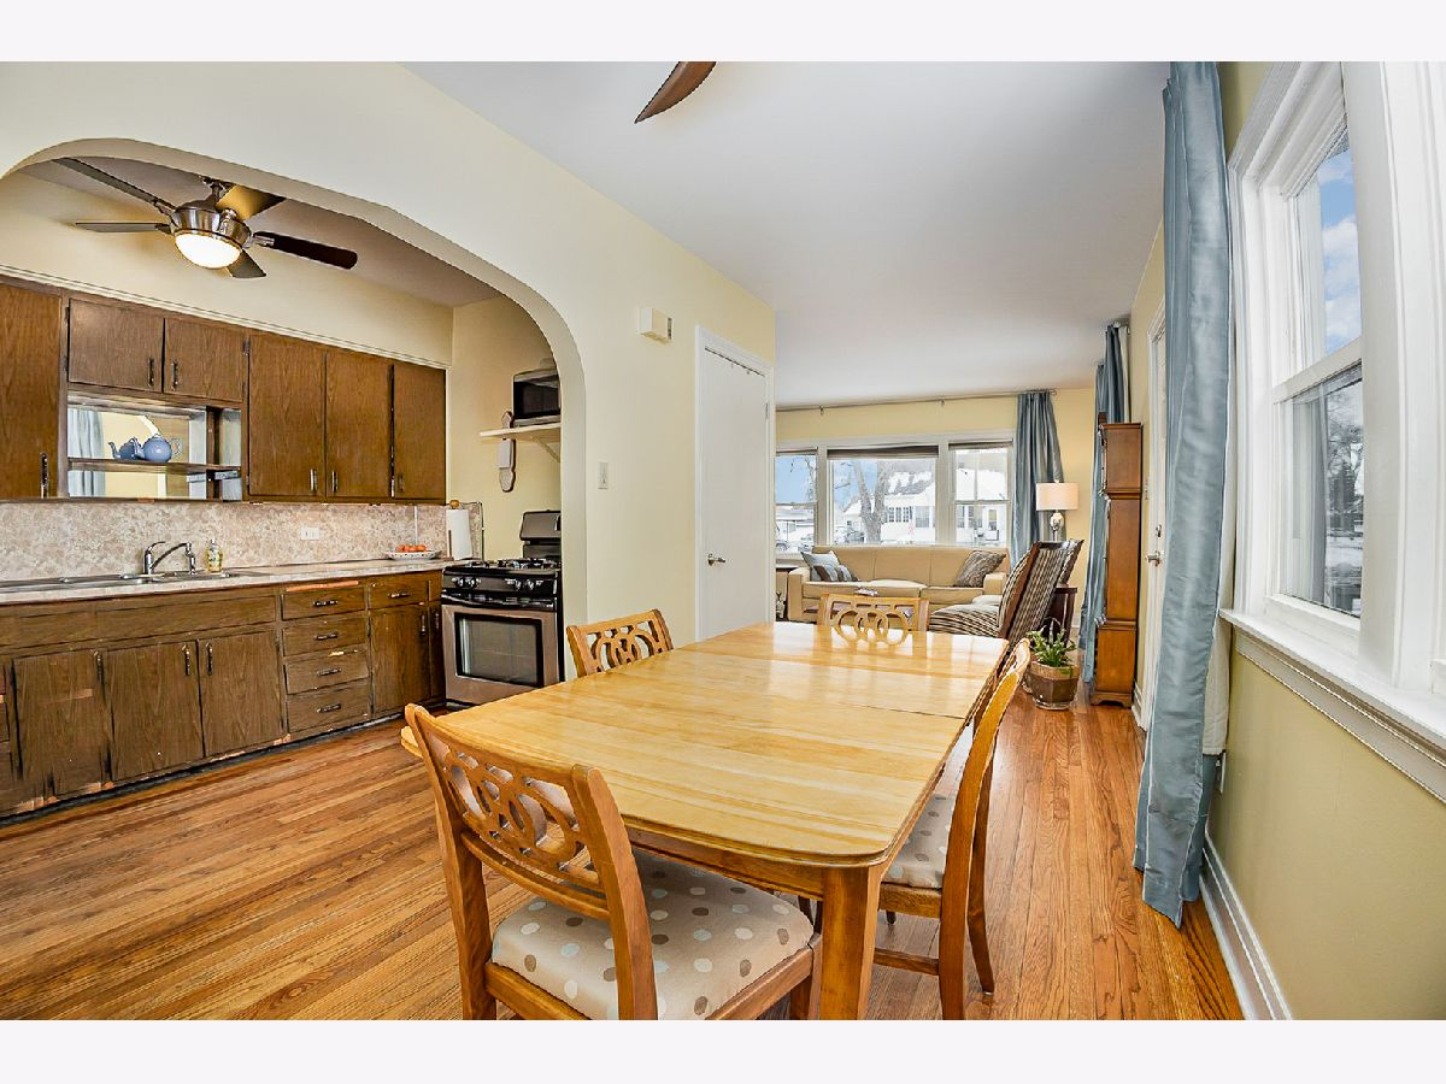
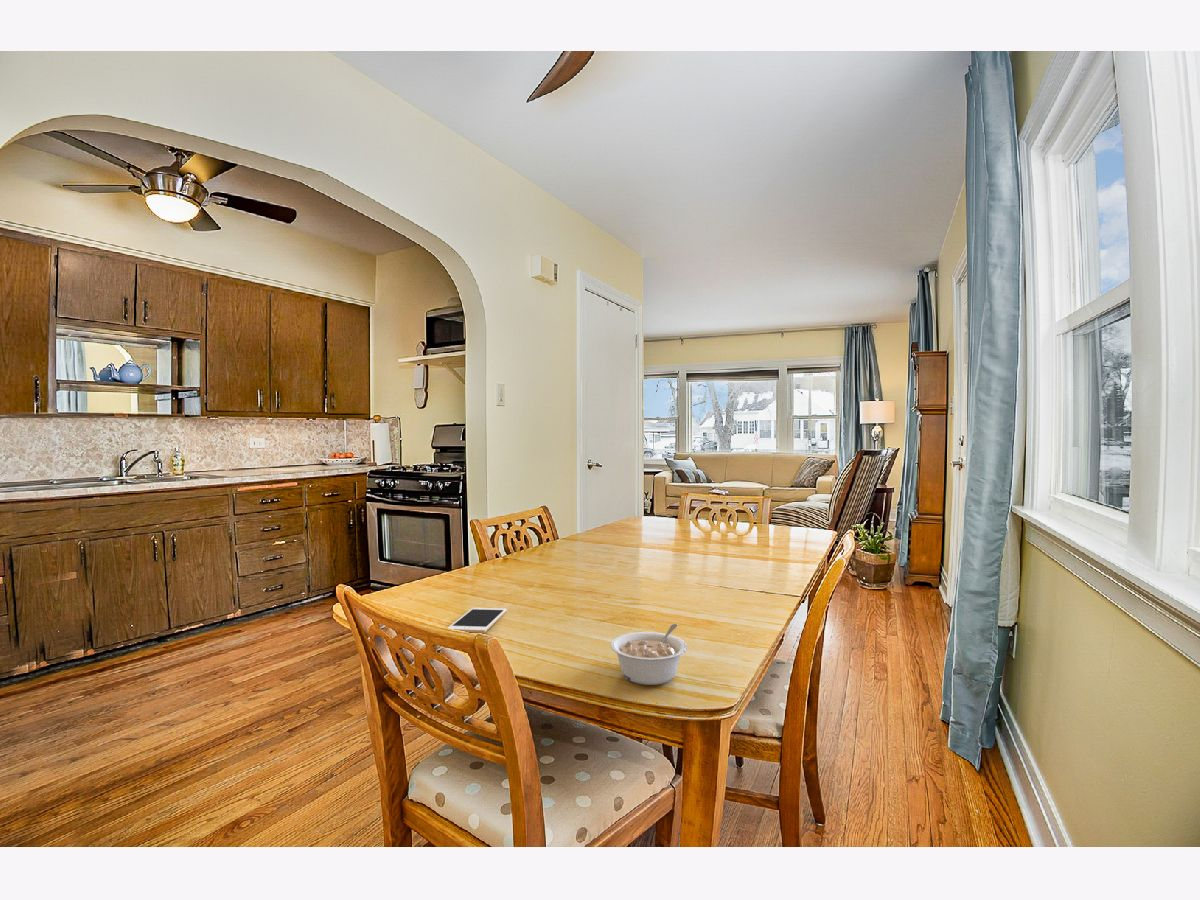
+ cell phone [447,607,508,634]
+ legume [610,623,688,686]
